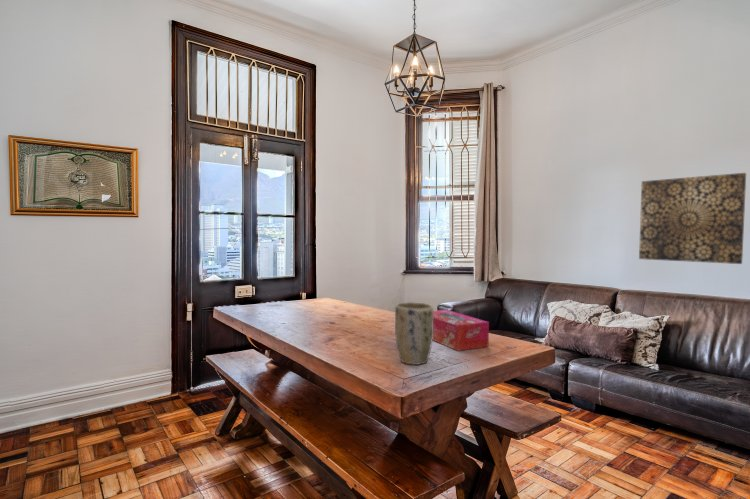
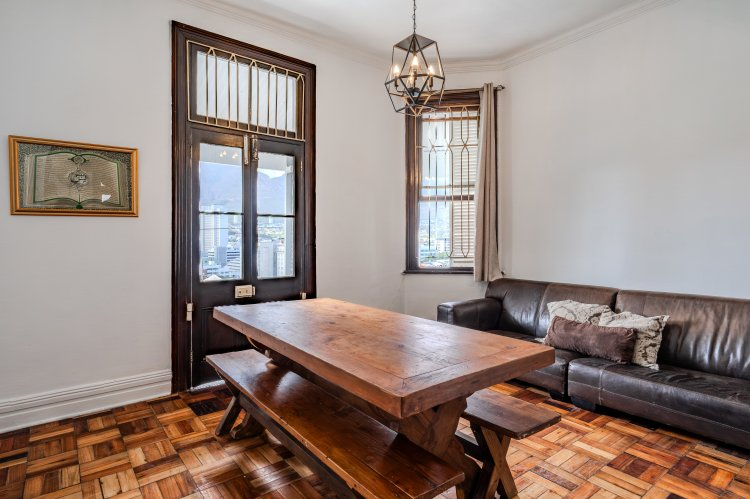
- tissue box [432,309,490,352]
- plant pot [394,301,434,366]
- wall art [638,172,747,265]
